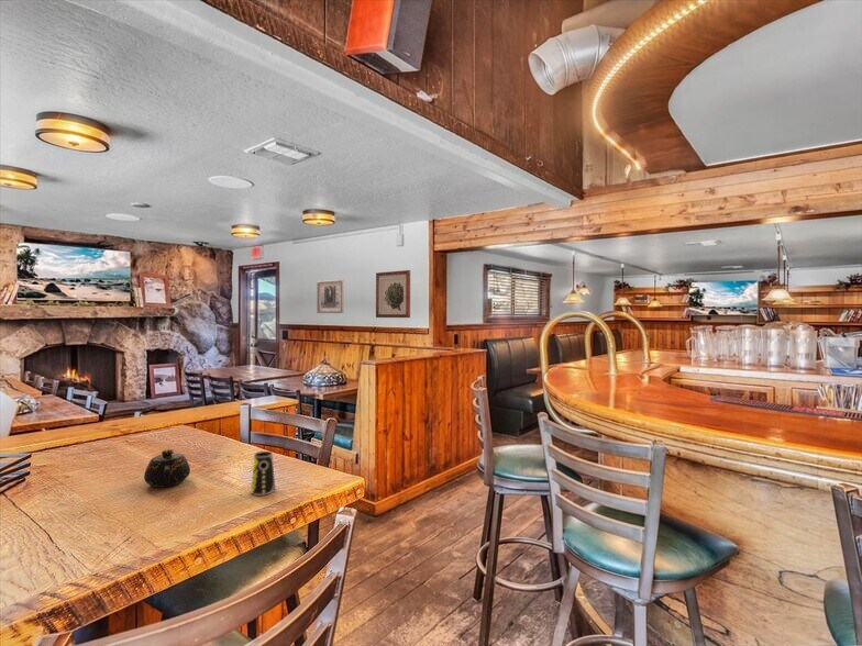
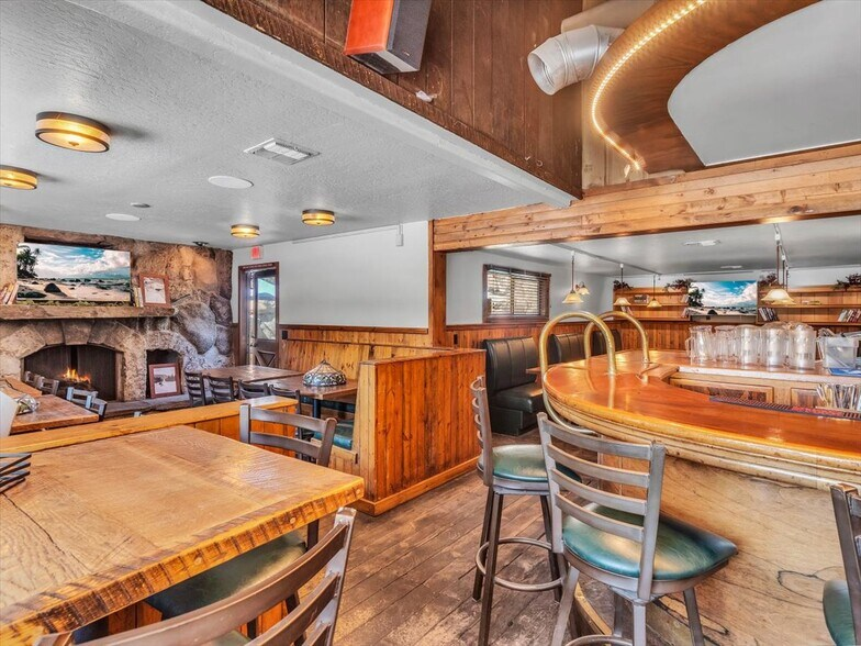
- teapot [143,448,191,489]
- wall art [316,279,344,314]
- wall art [375,269,411,319]
- cup [250,450,277,497]
